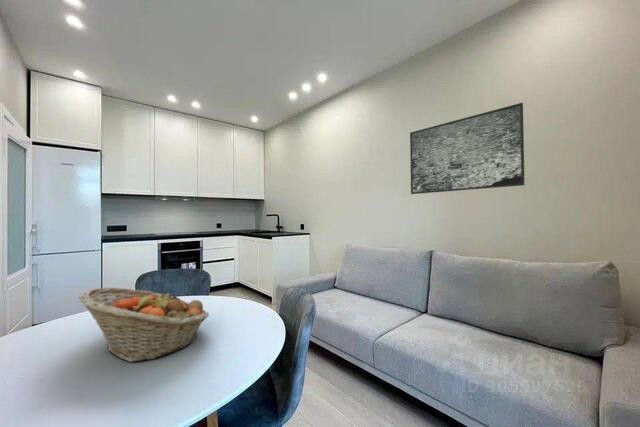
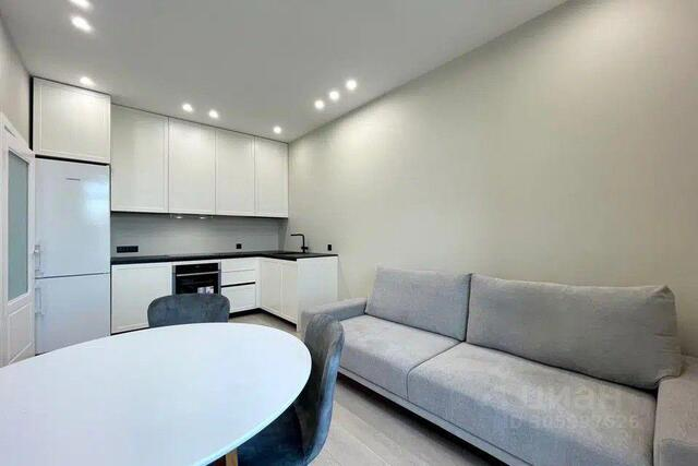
- fruit basket [78,287,210,363]
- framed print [409,102,526,195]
